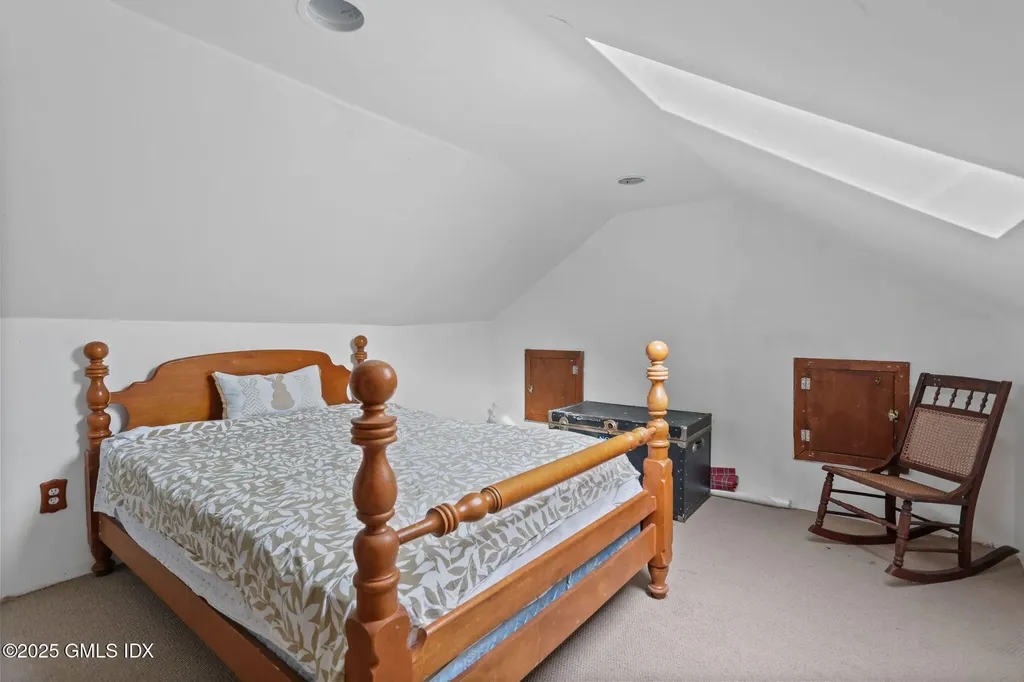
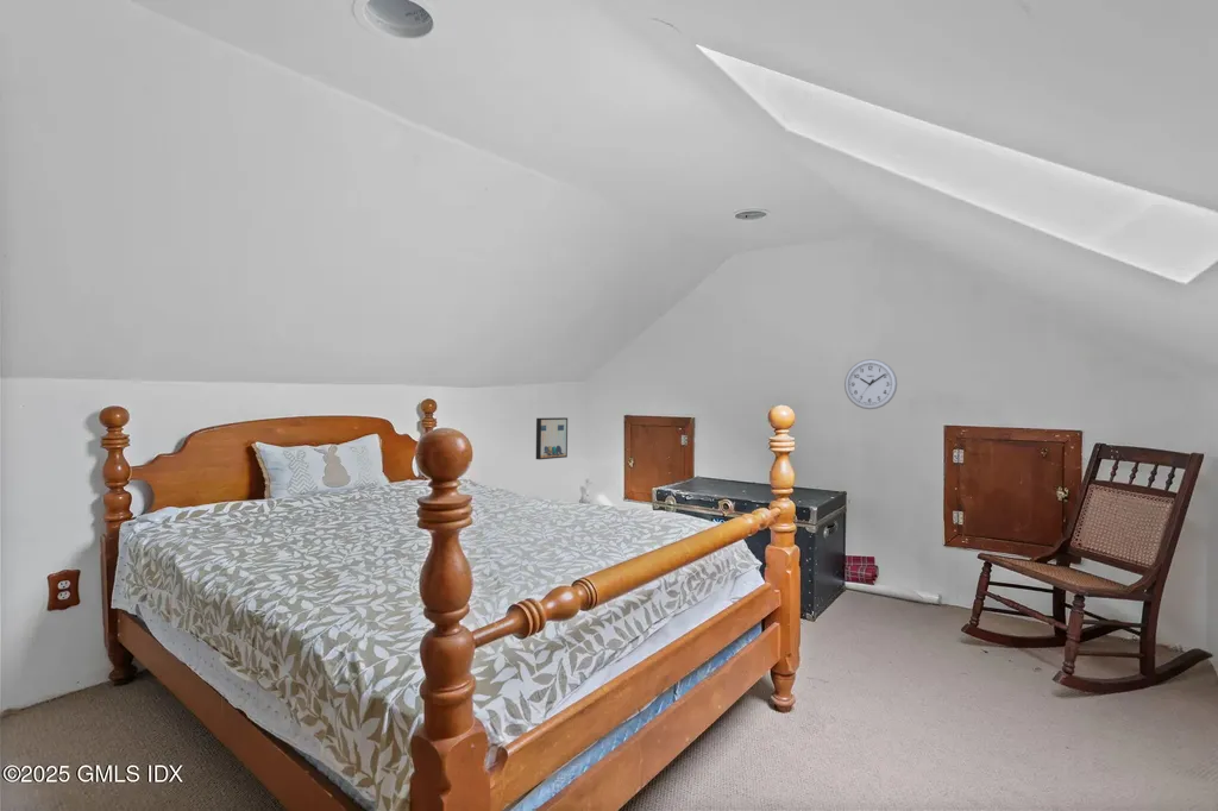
+ wall clock [843,358,898,410]
+ wall art [535,416,569,460]
